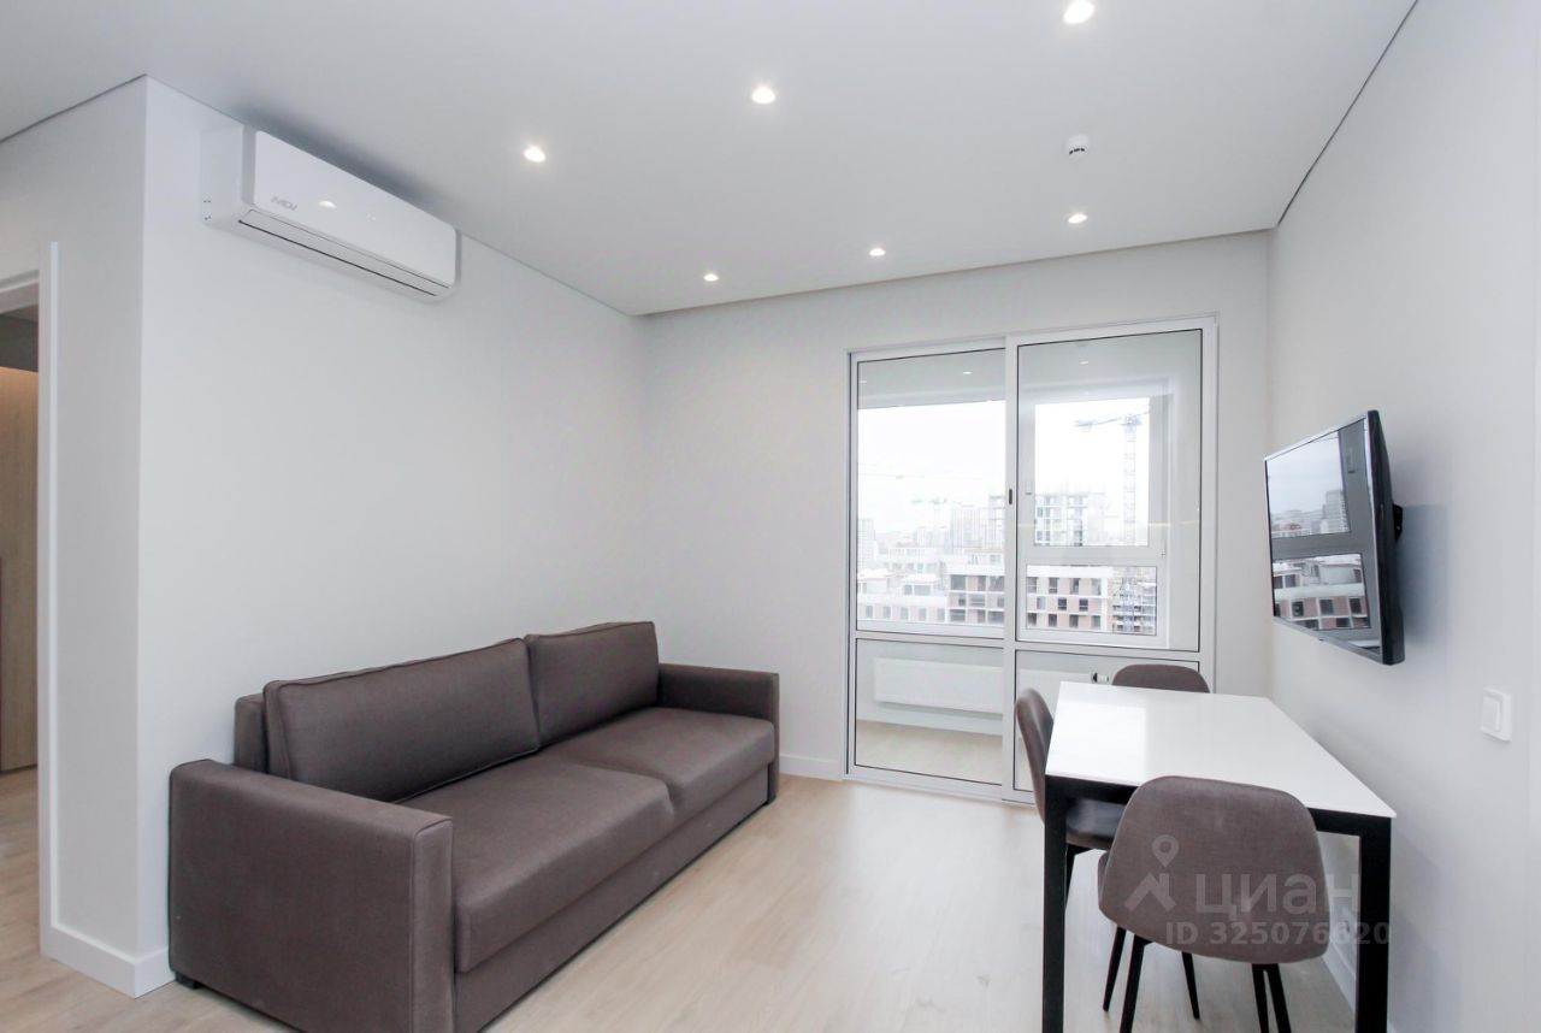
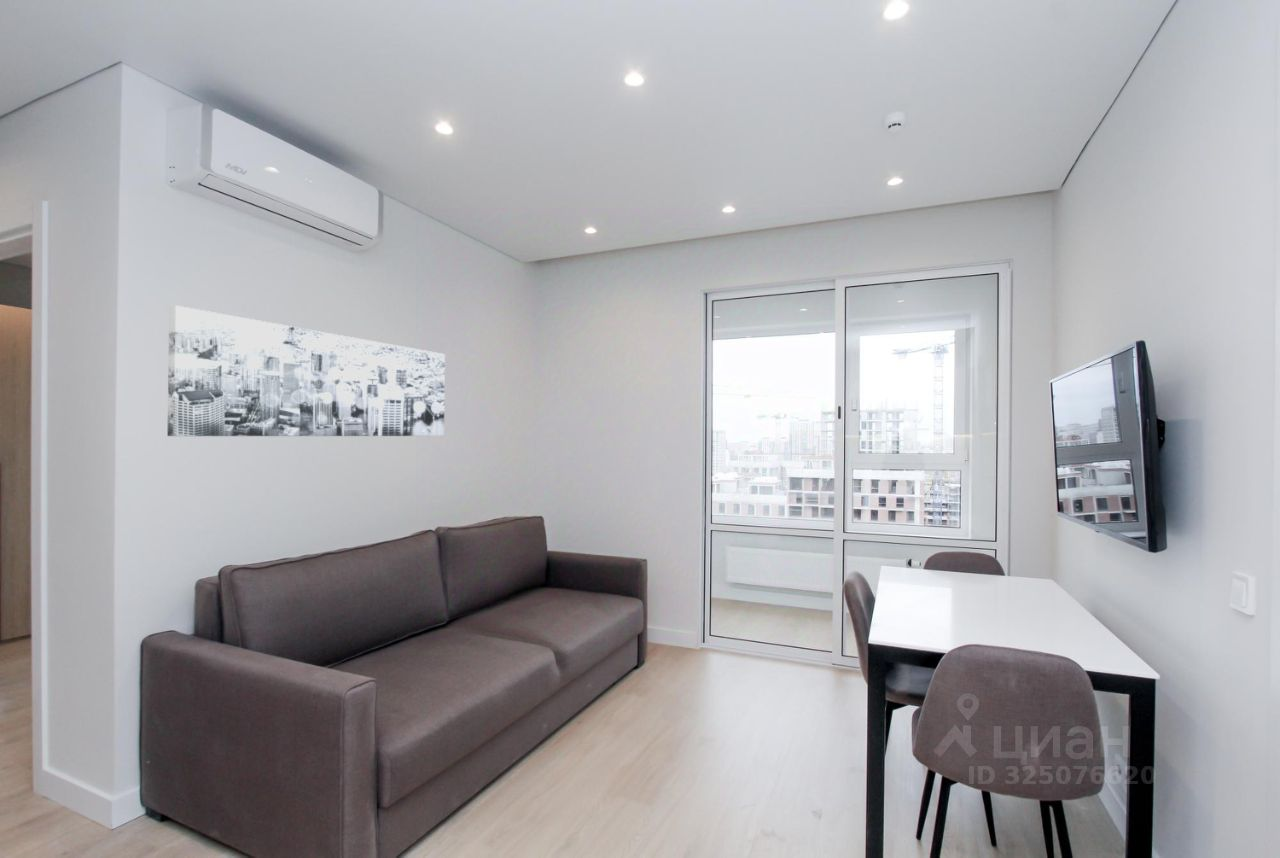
+ wall art [166,305,446,437]
